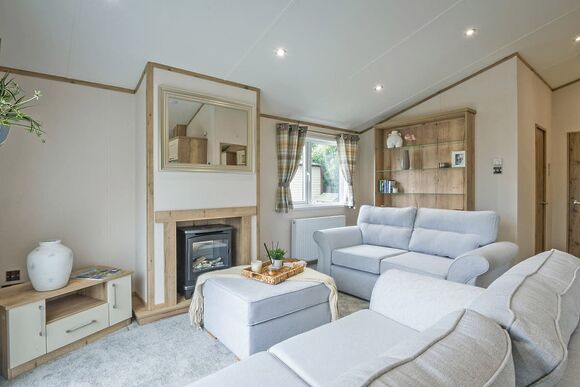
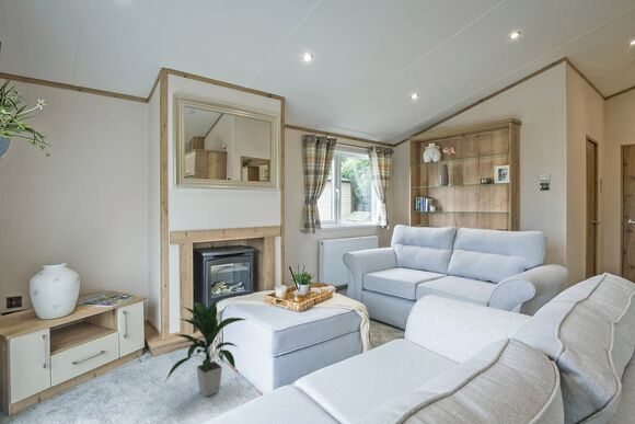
+ indoor plant [164,299,249,398]
